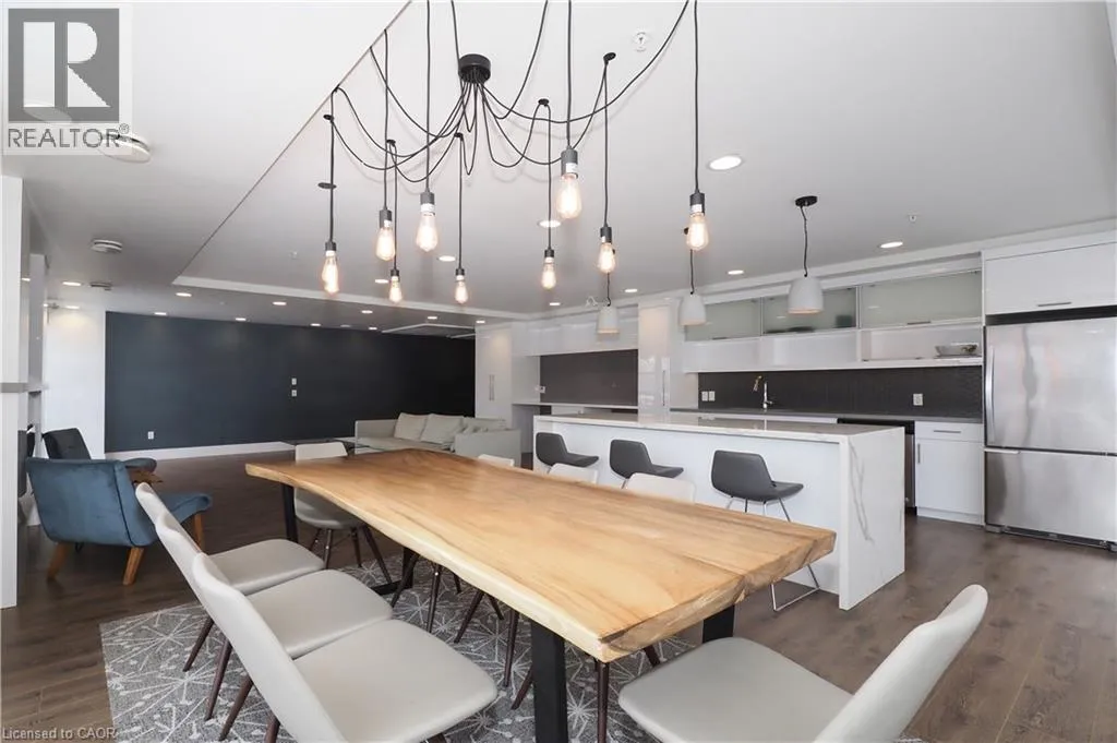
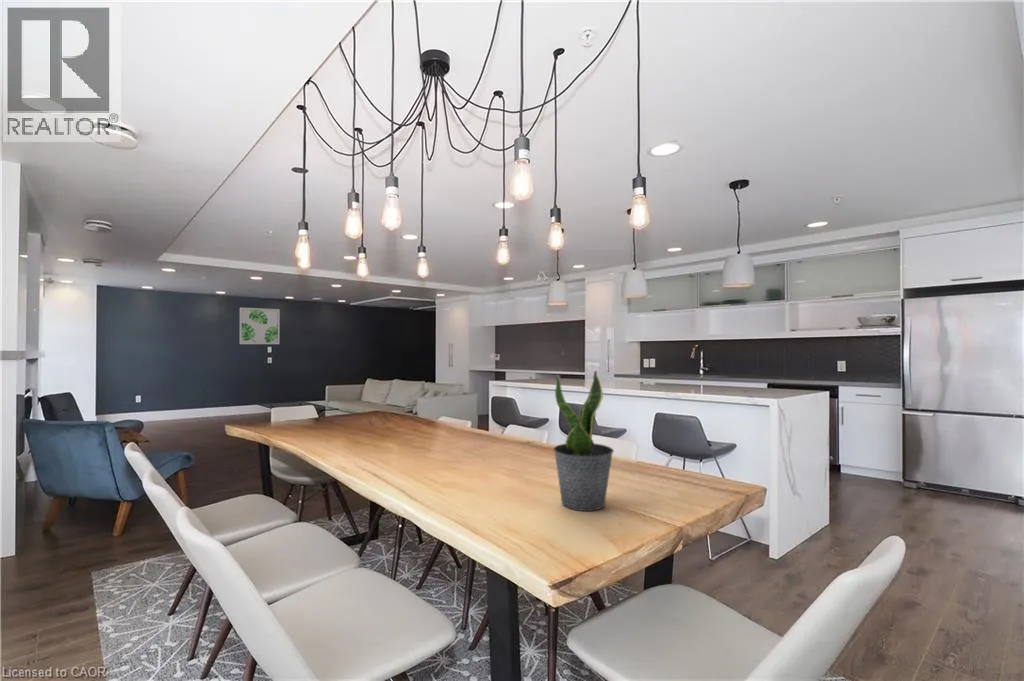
+ wall art [239,307,281,345]
+ potted plant [552,369,615,512]
